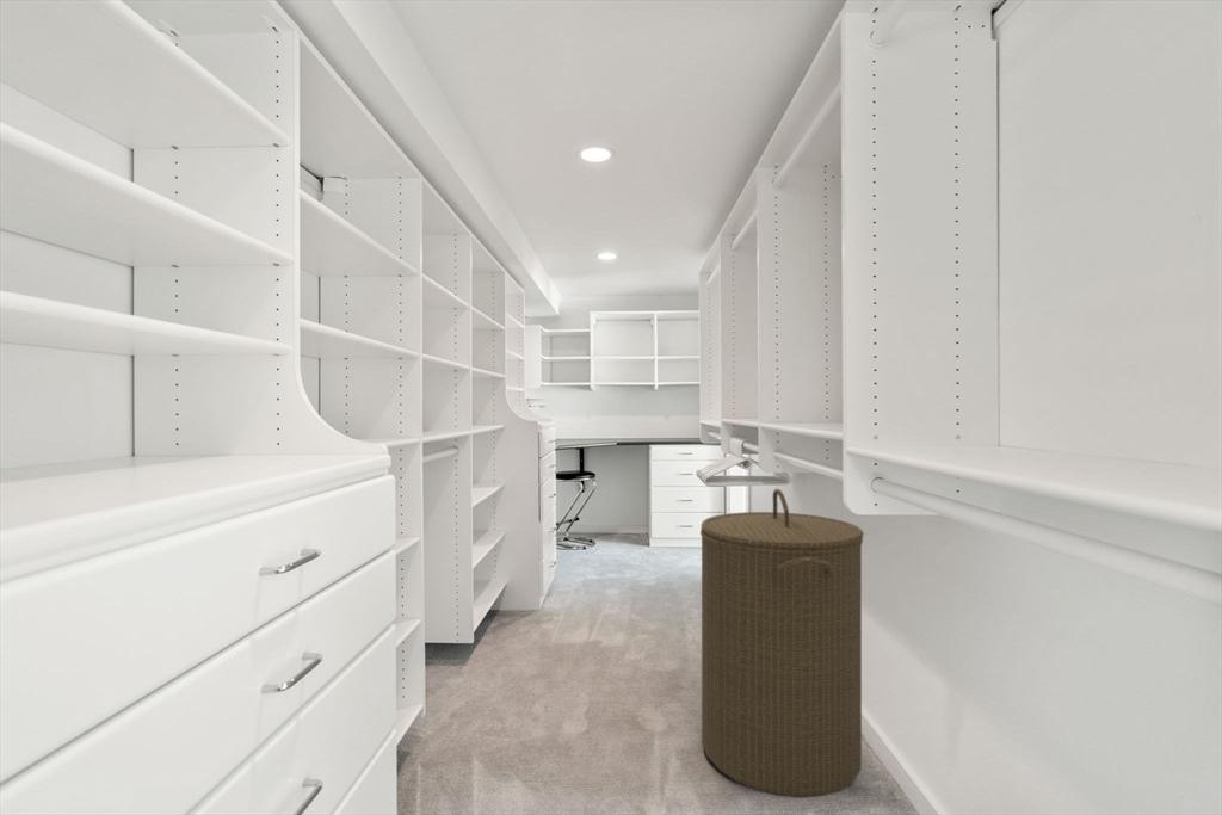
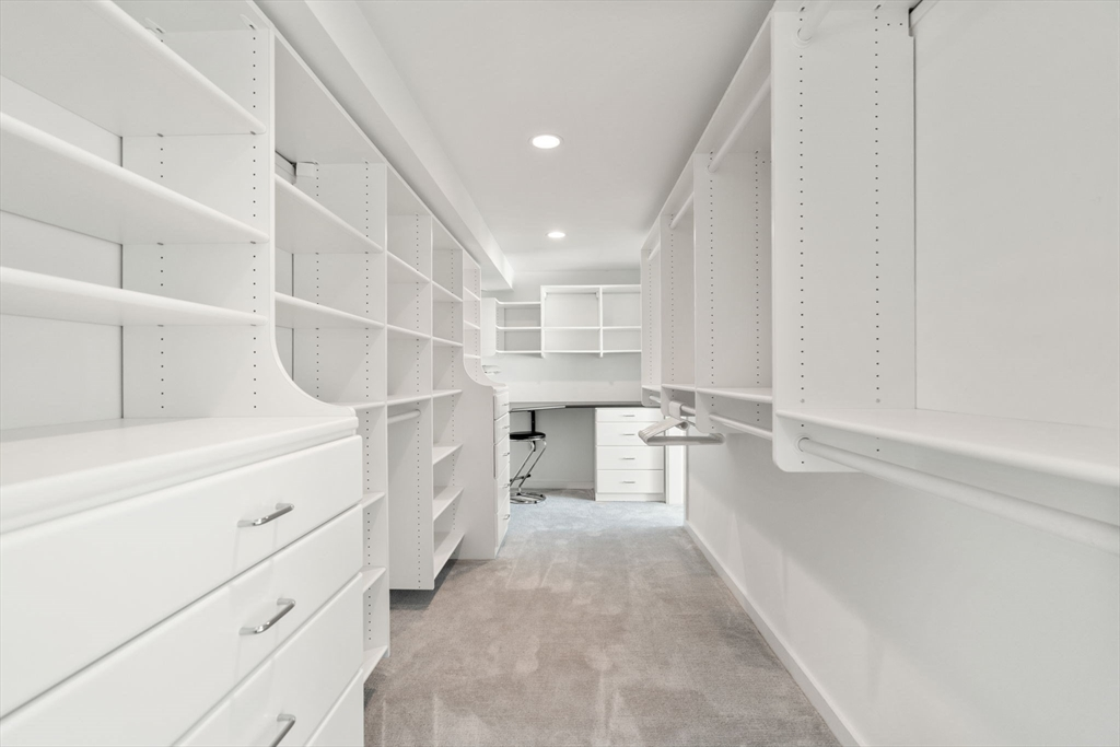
- laundry hamper [699,488,865,798]
